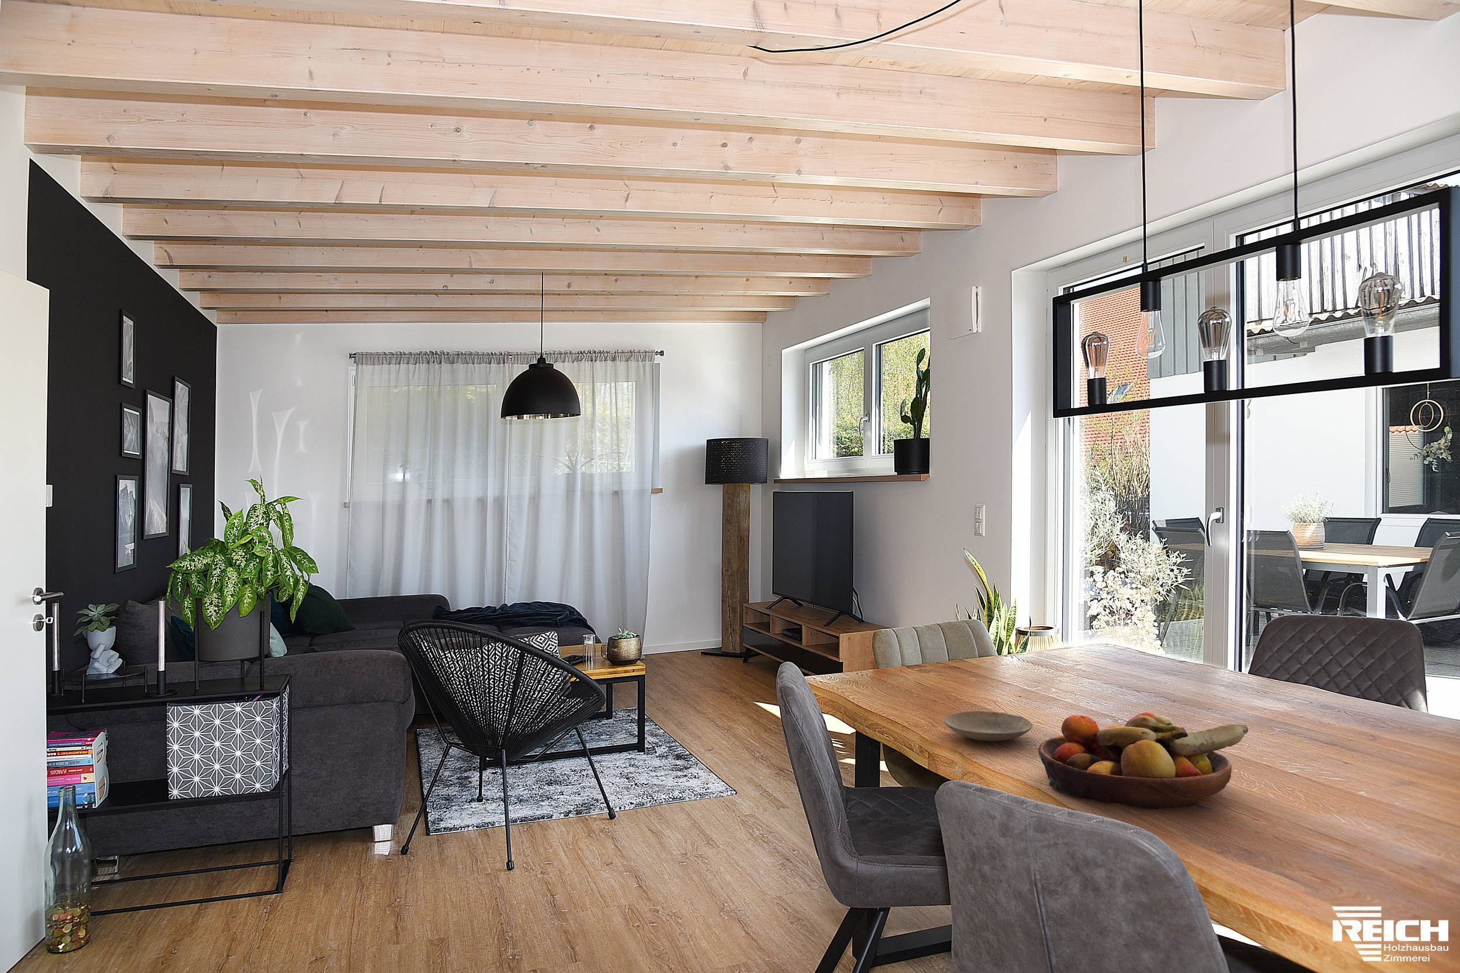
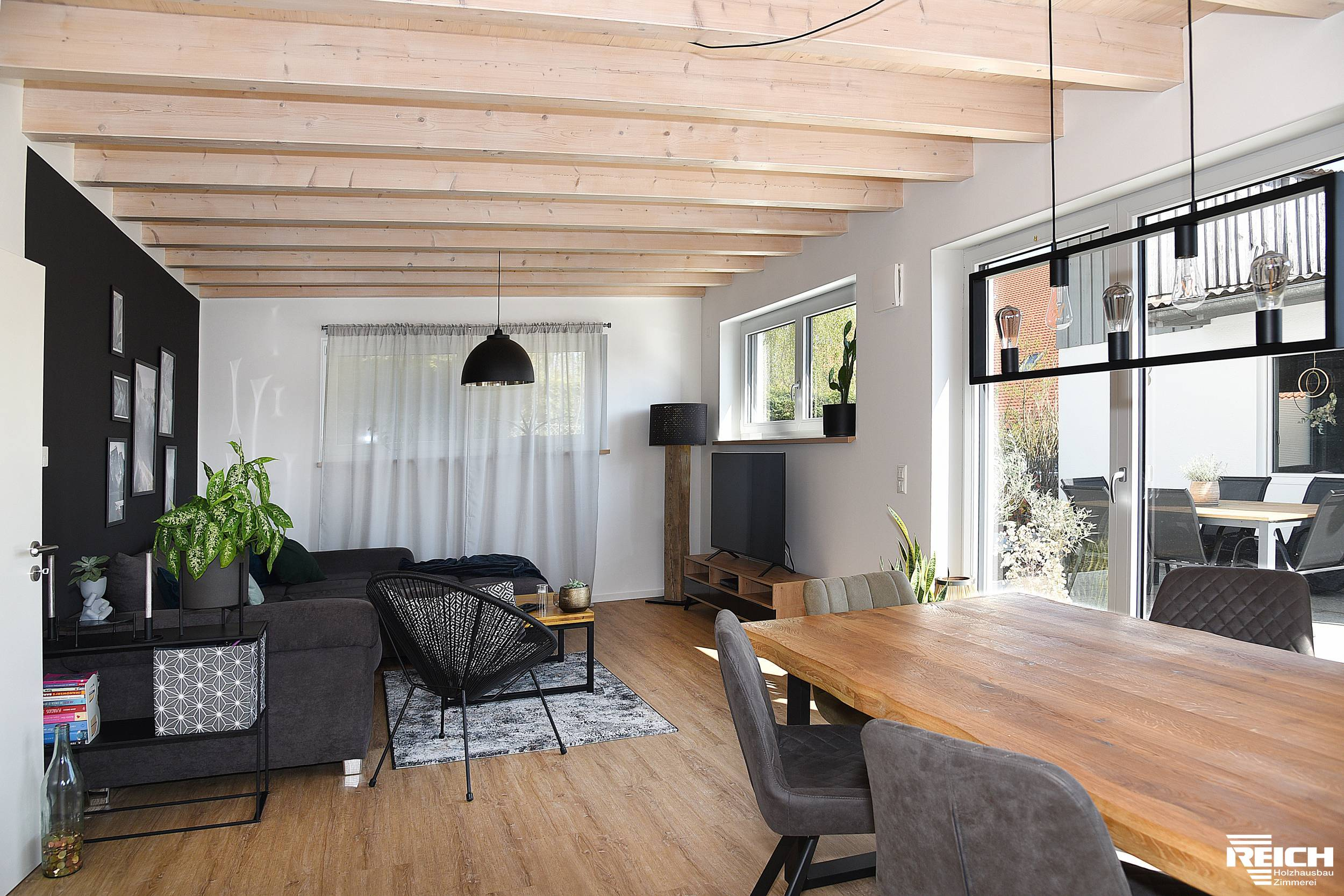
- plate [944,710,1033,742]
- fruit bowl [1037,711,1248,810]
